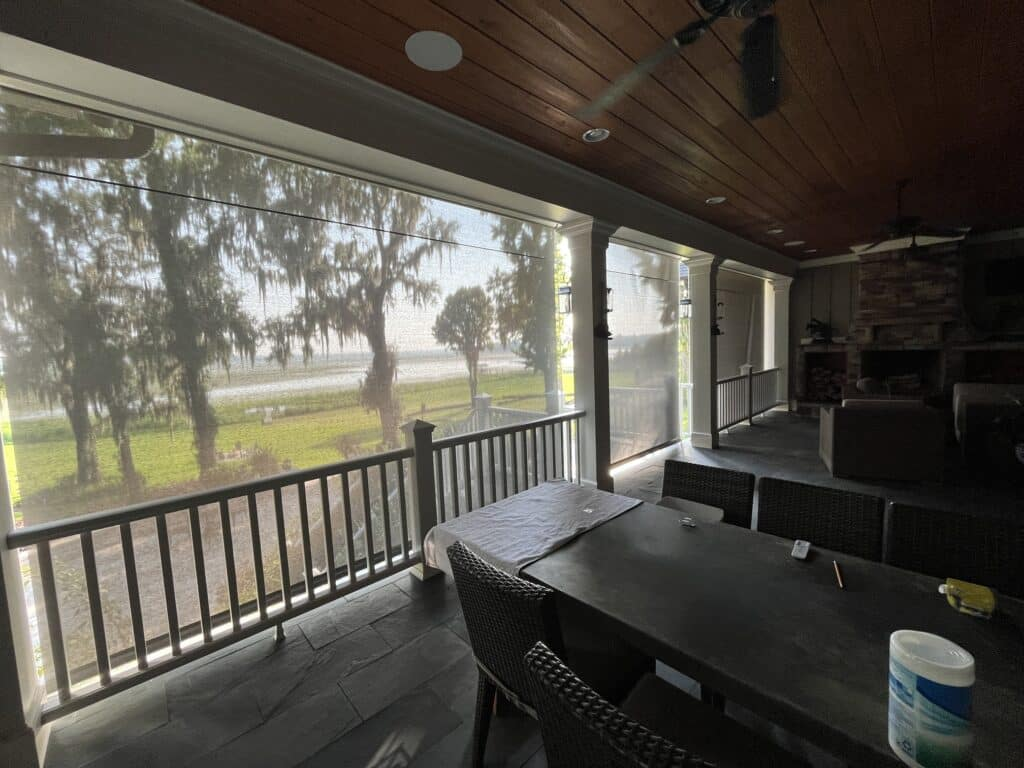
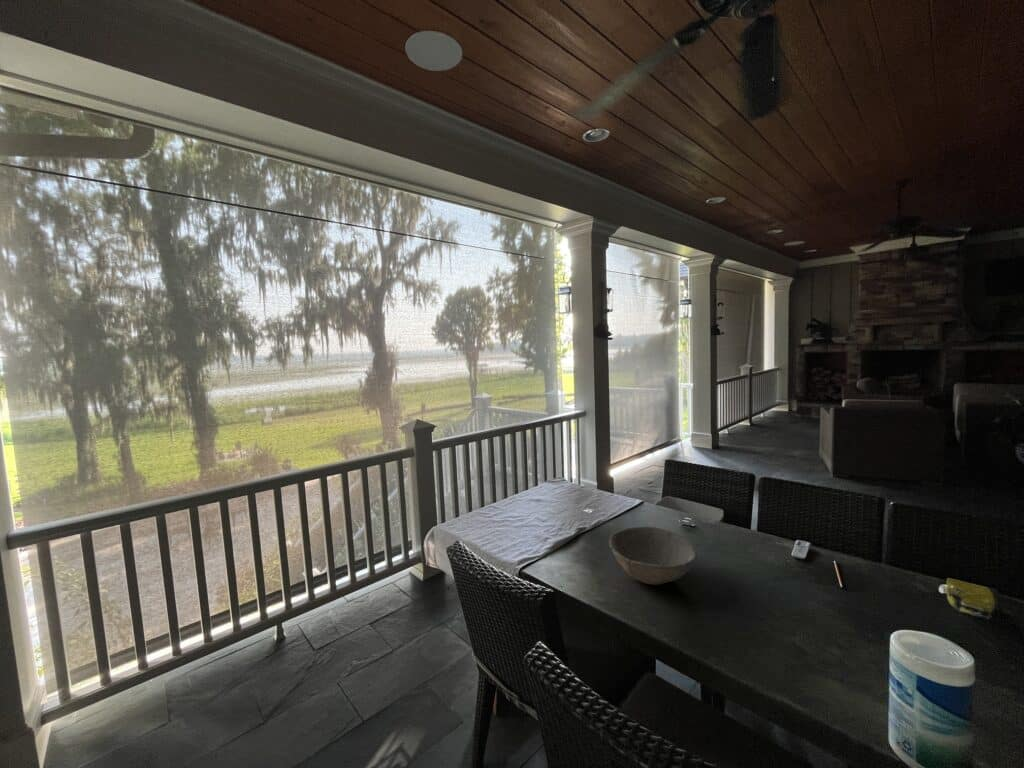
+ bowl [608,526,698,586]
